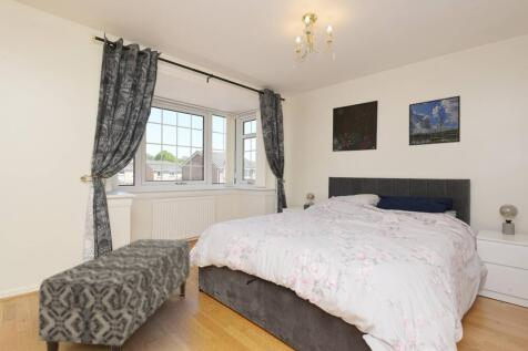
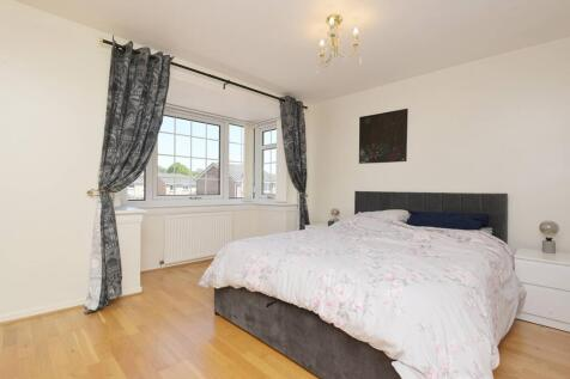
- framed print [408,94,461,147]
- bench [38,238,191,351]
